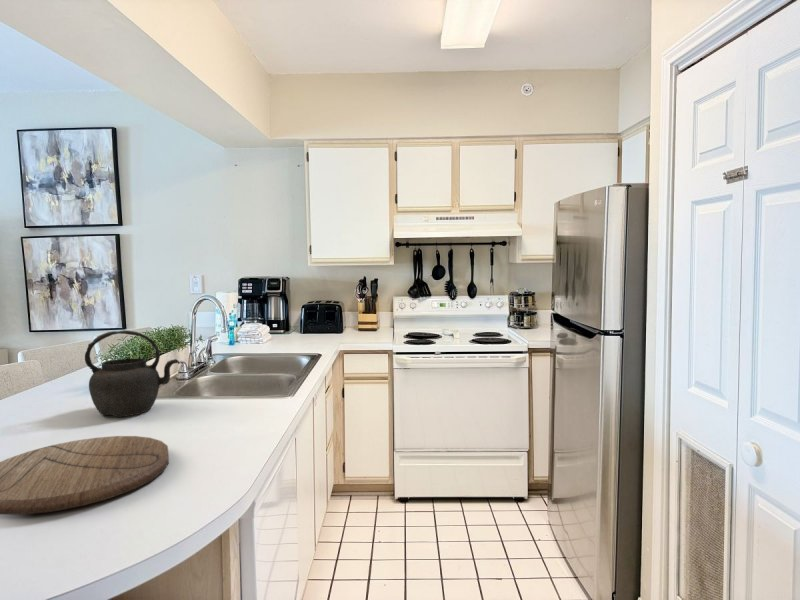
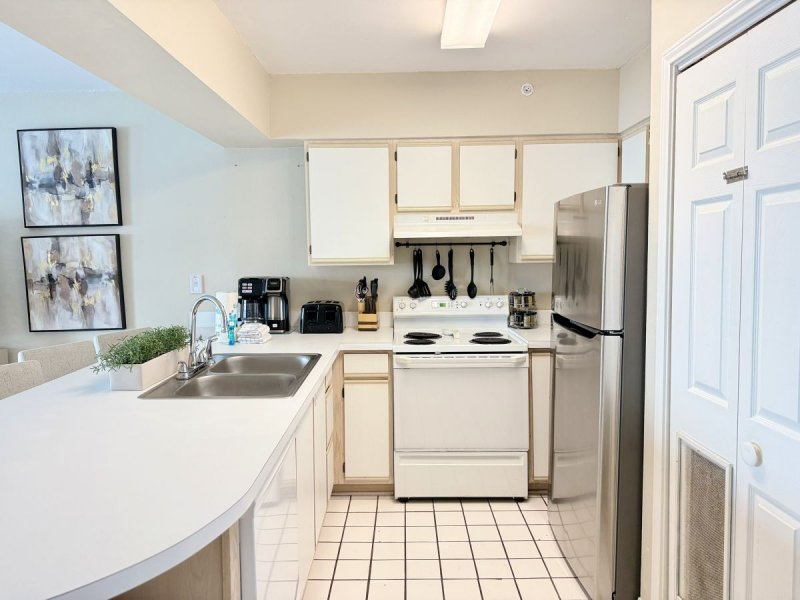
- kettle [84,329,181,418]
- cutting board [0,435,170,516]
